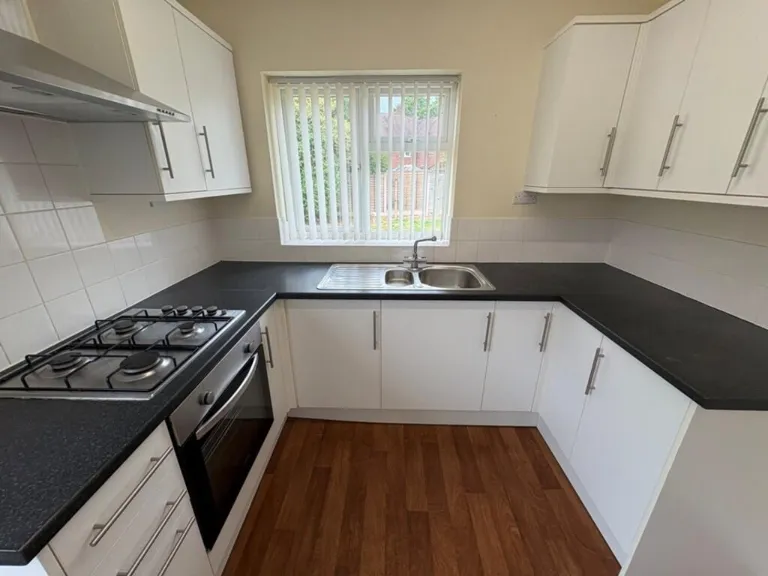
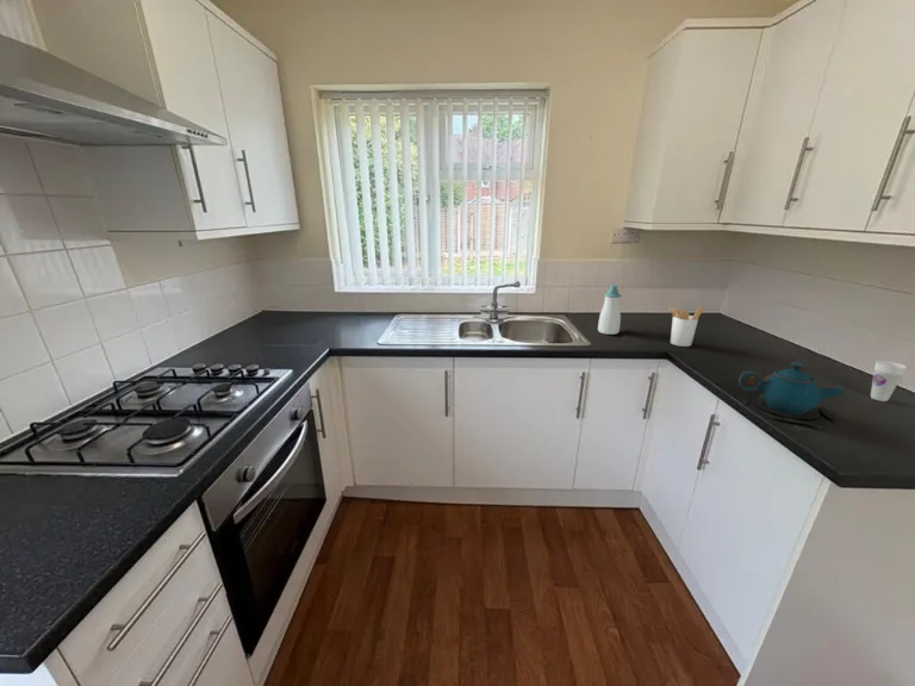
+ teapot [737,361,846,428]
+ soap bottle [597,283,622,336]
+ utensil holder [668,305,705,348]
+ cup [870,360,908,403]
